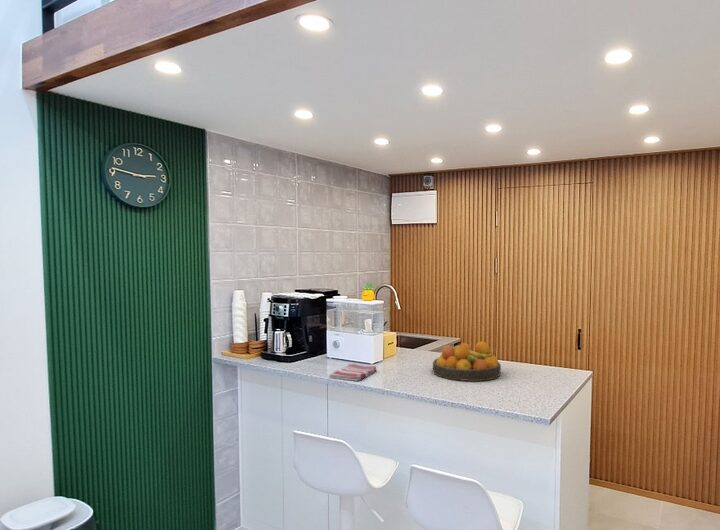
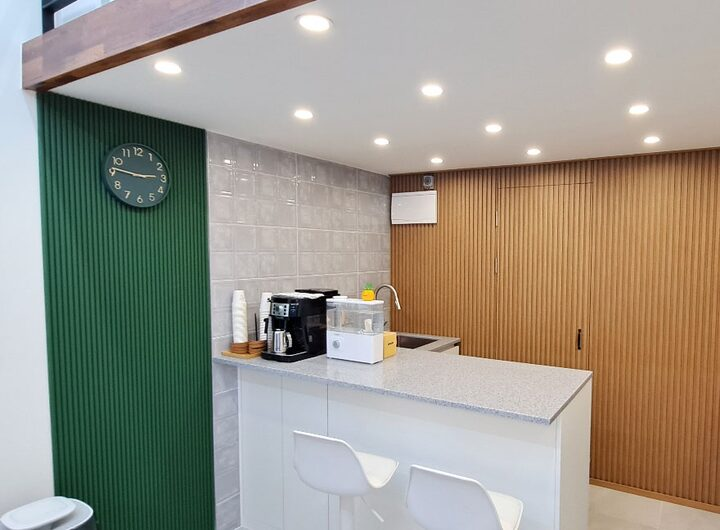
- dish towel [328,363,378,382]
- fruit bowl [432,341,502,382]
